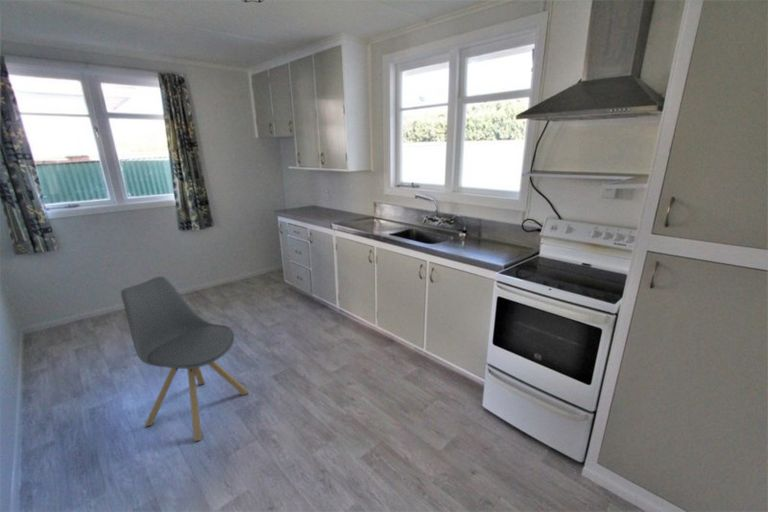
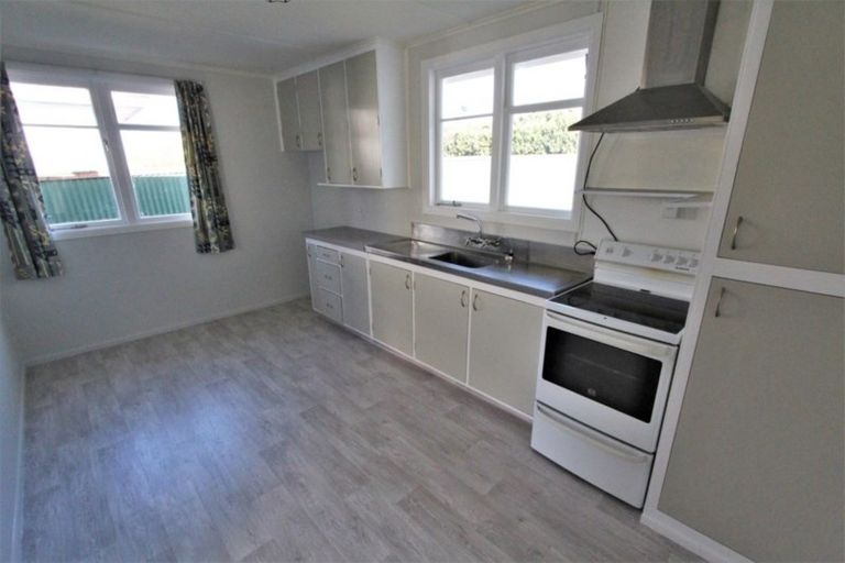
- chair [120,275,250,443]
